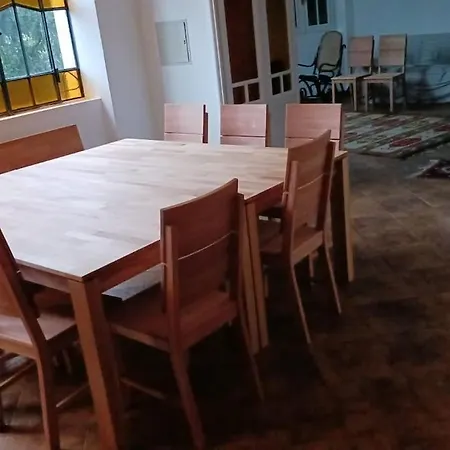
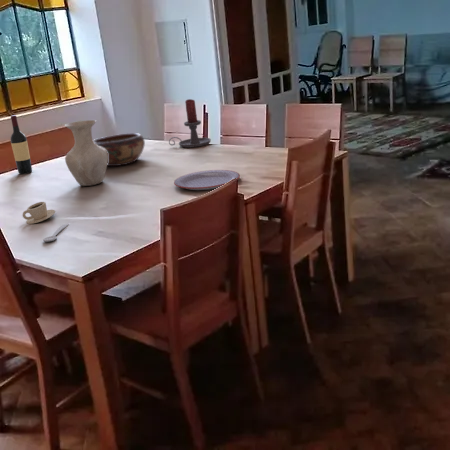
+ decorative bowl [93,132,146,167]
+ spoon [42,223,70,243]
+ plate [173,169,241,191]
+ cup [22,201,56,225]
+ candle holder [168,98,212,149]
+ vase [64,119,108,187]
+ wine bottle [9,114,33,175]
